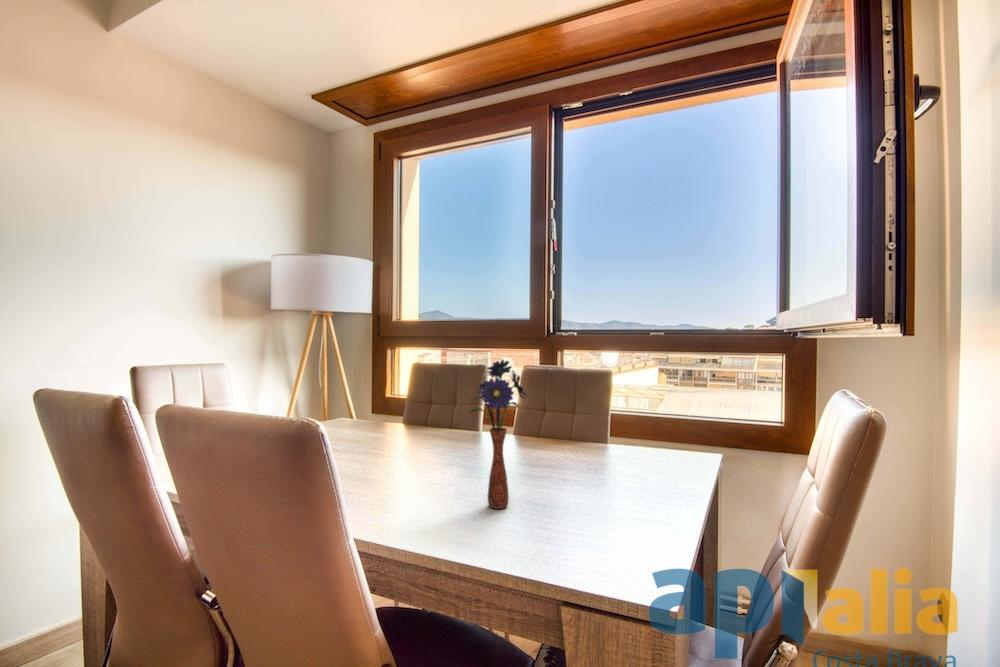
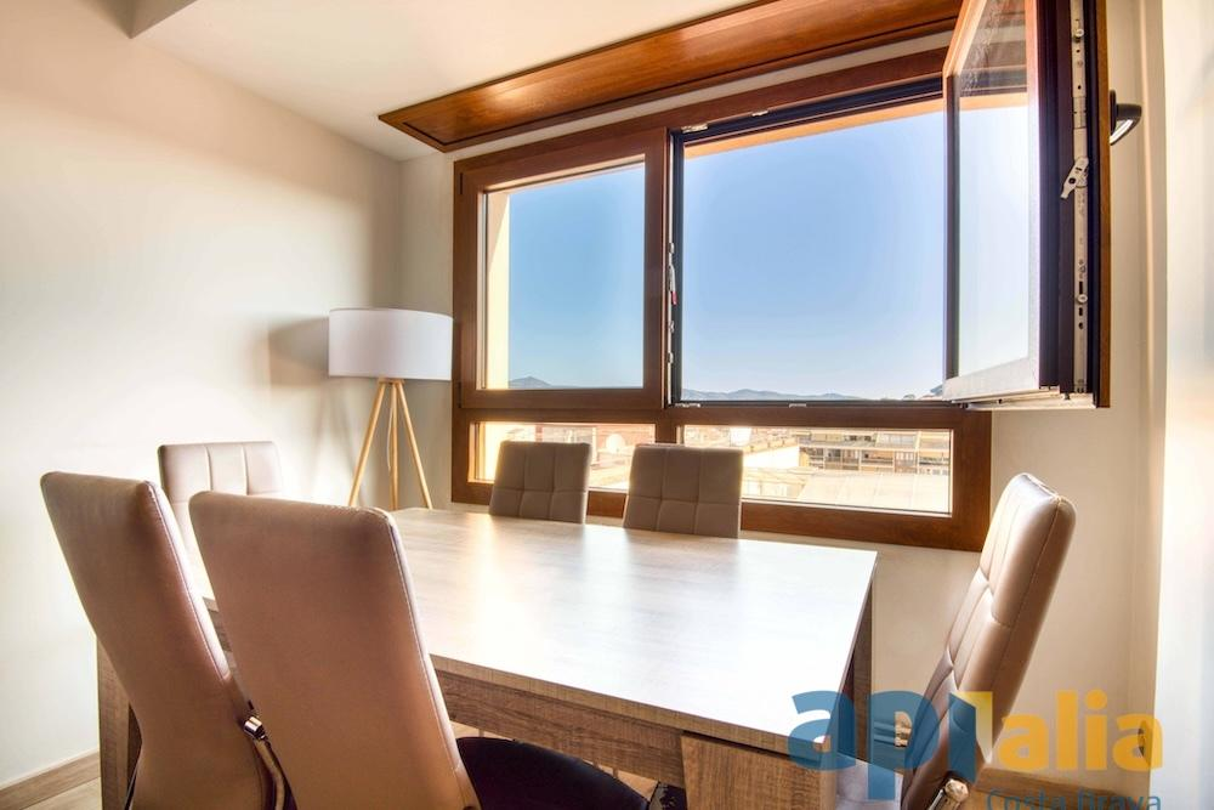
- flower arrangement [468,359,528,510]
